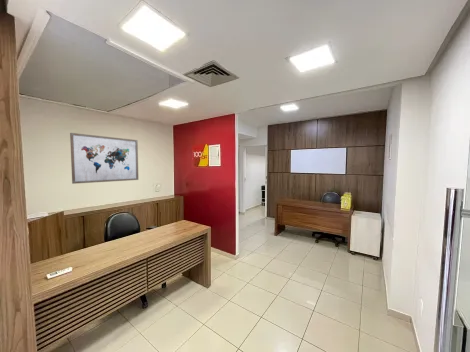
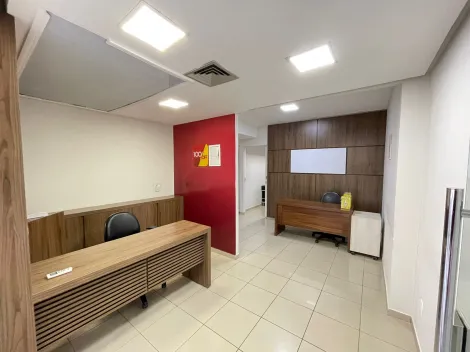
- wall art [69,132,139,185]
